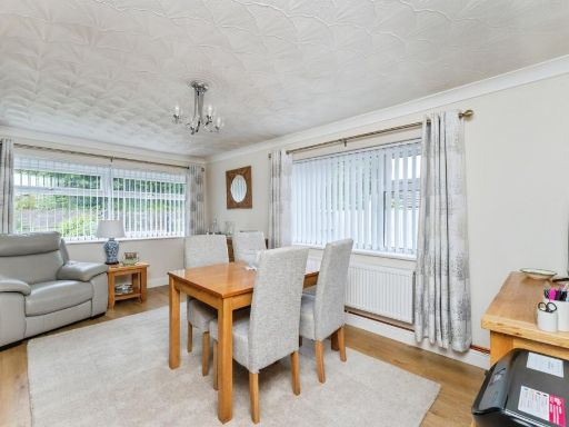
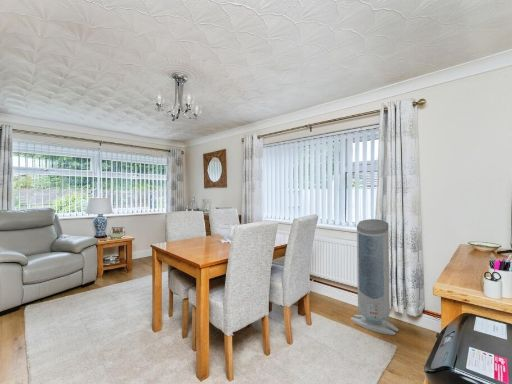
+ air purifier [350,218,399,336]
